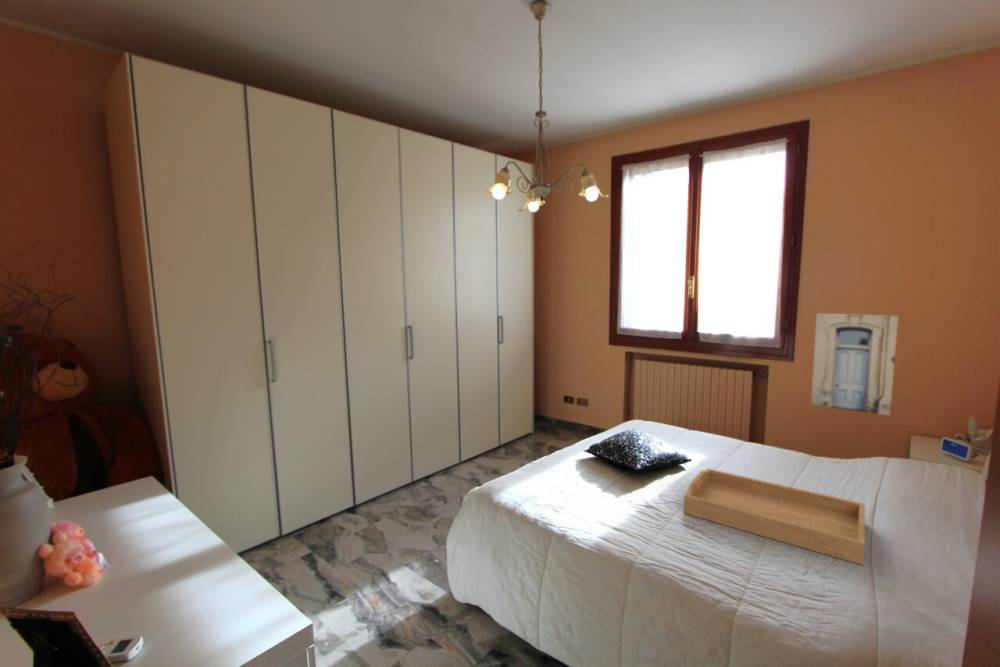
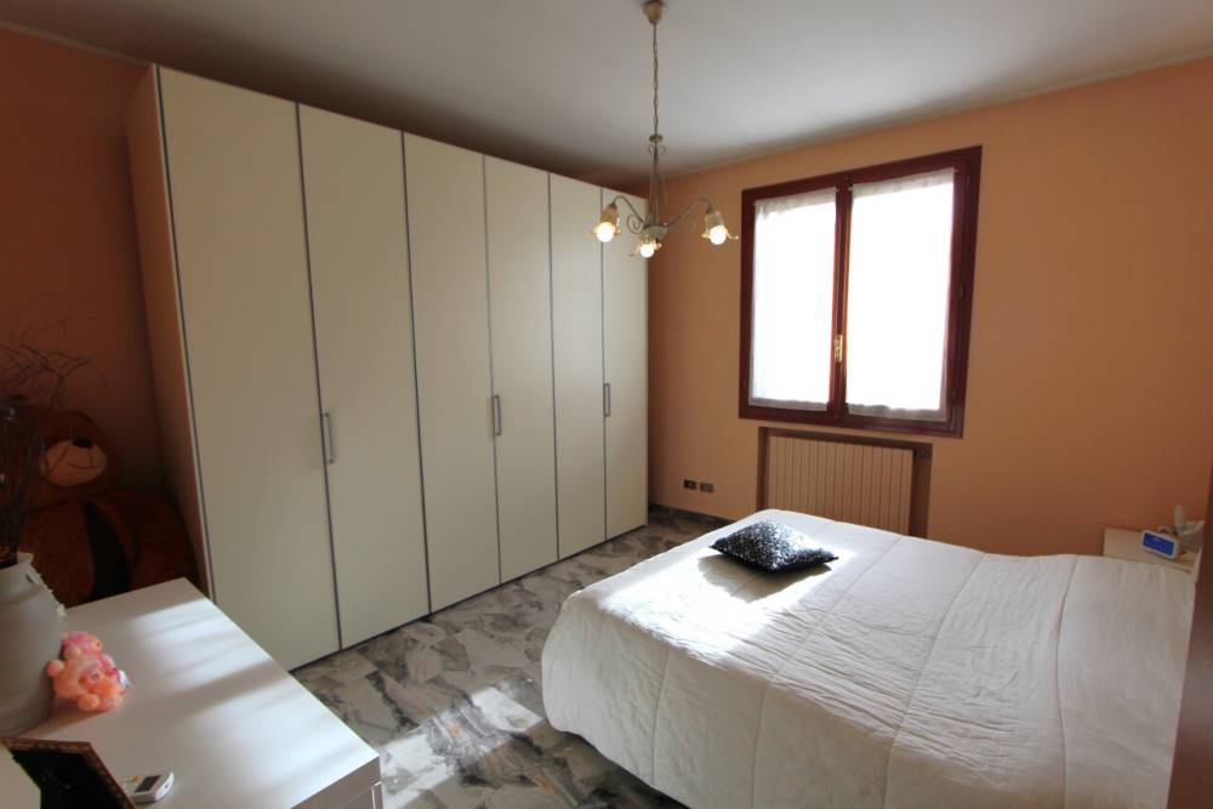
- serving tray [682,467,866,566]
- wall art [810,313,899,417]
